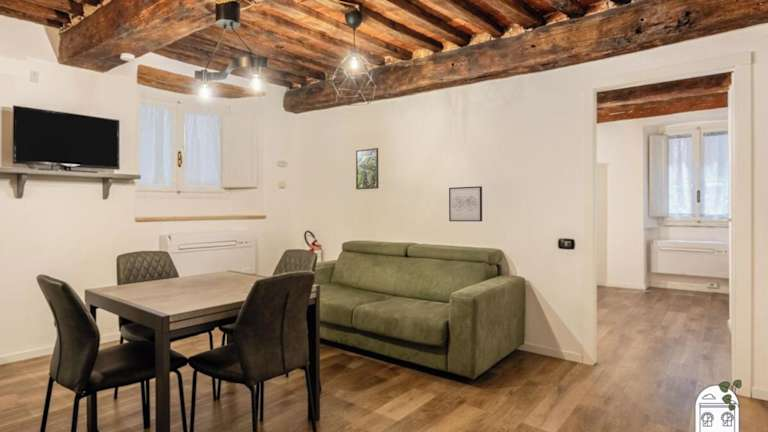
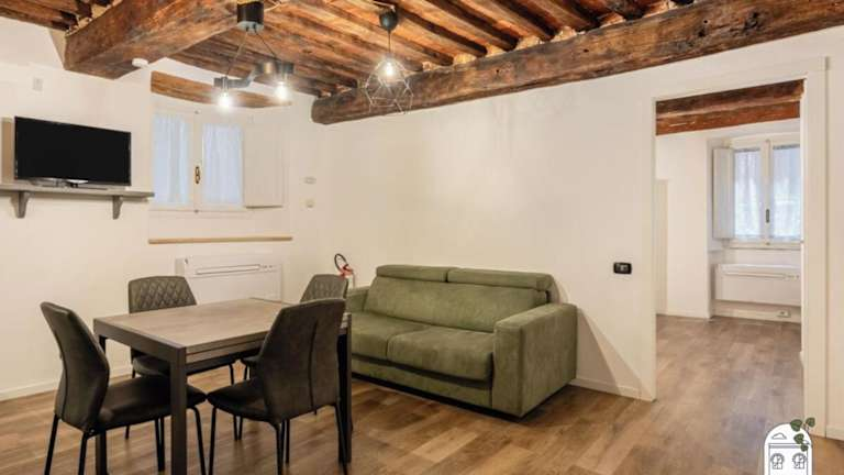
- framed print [355,147,379,191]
- wall art [448,185,483,222]
